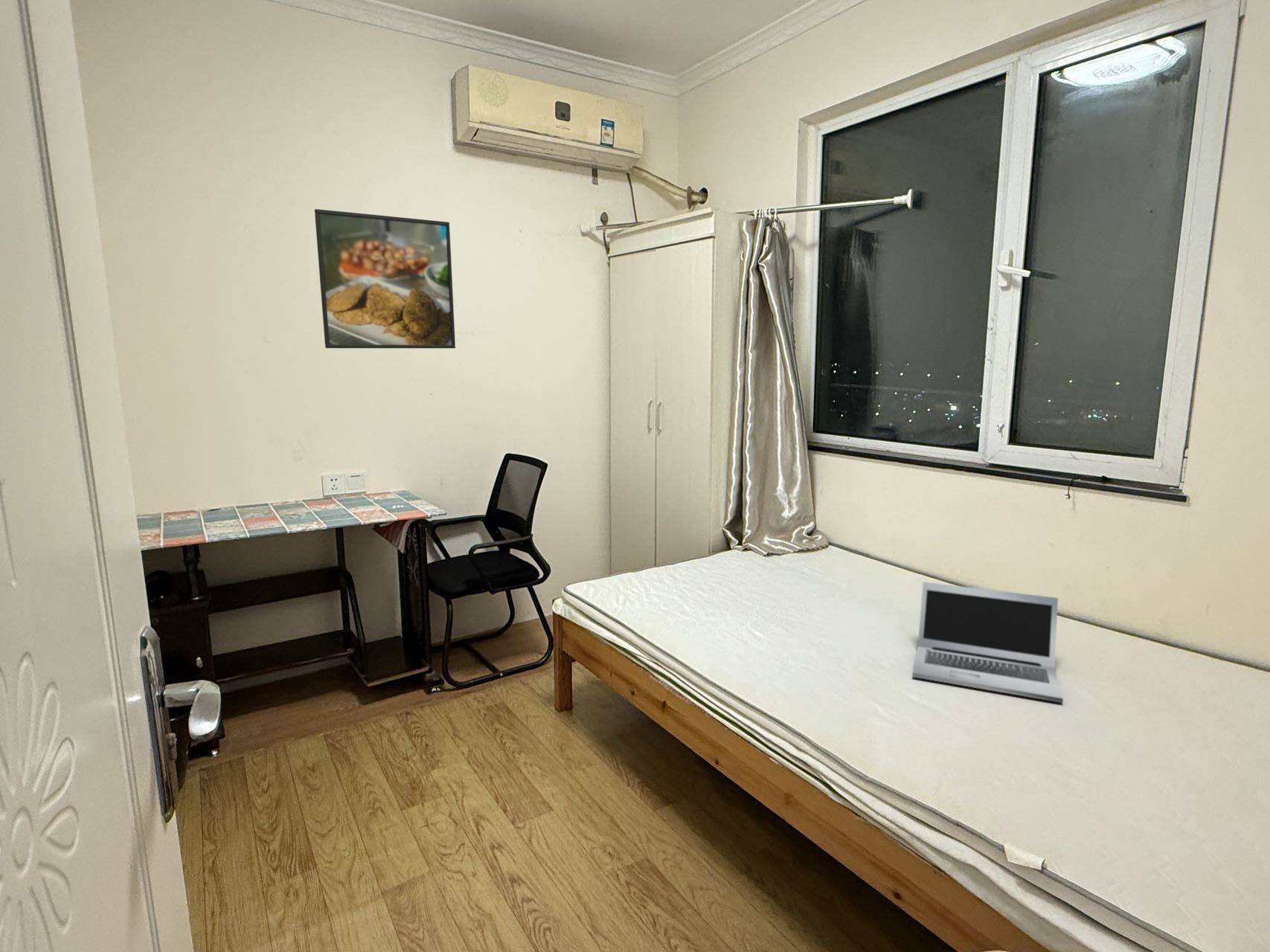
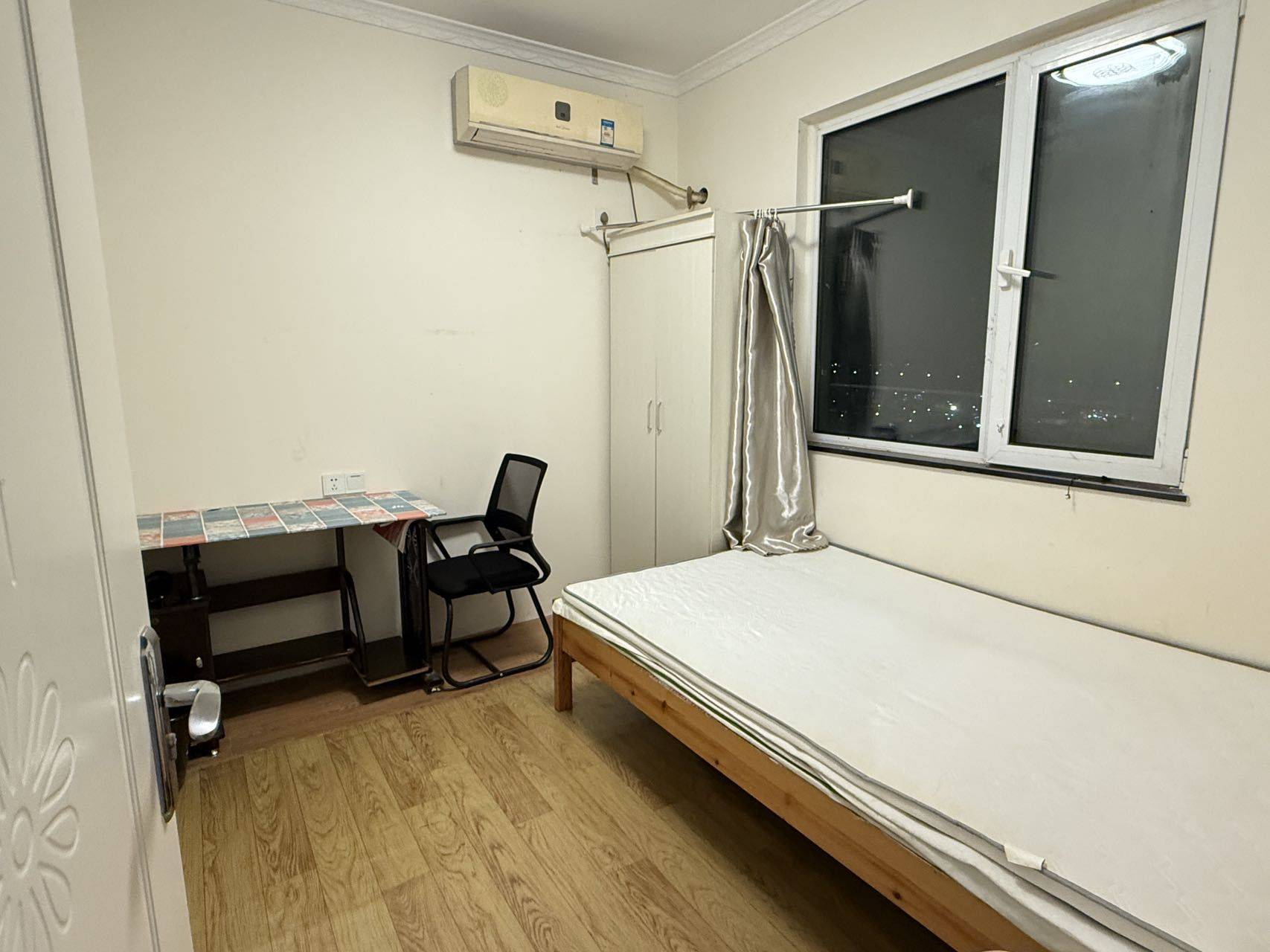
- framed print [314,208,456,349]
- laptop [912,581,1064,704]
